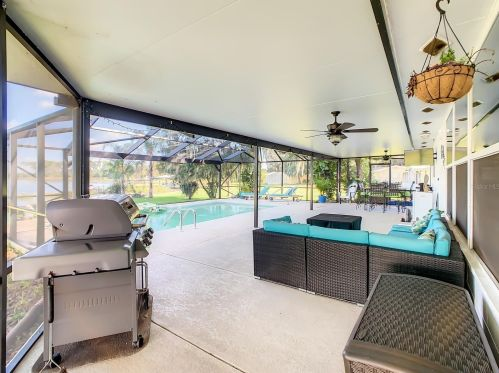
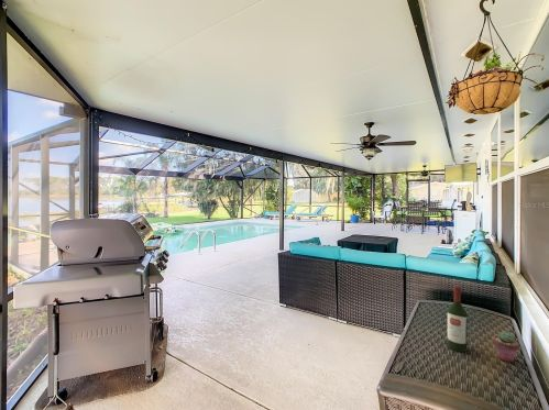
+ potted succulent [492,331,520,363]
+ wine bottle [447,285,469,353]
